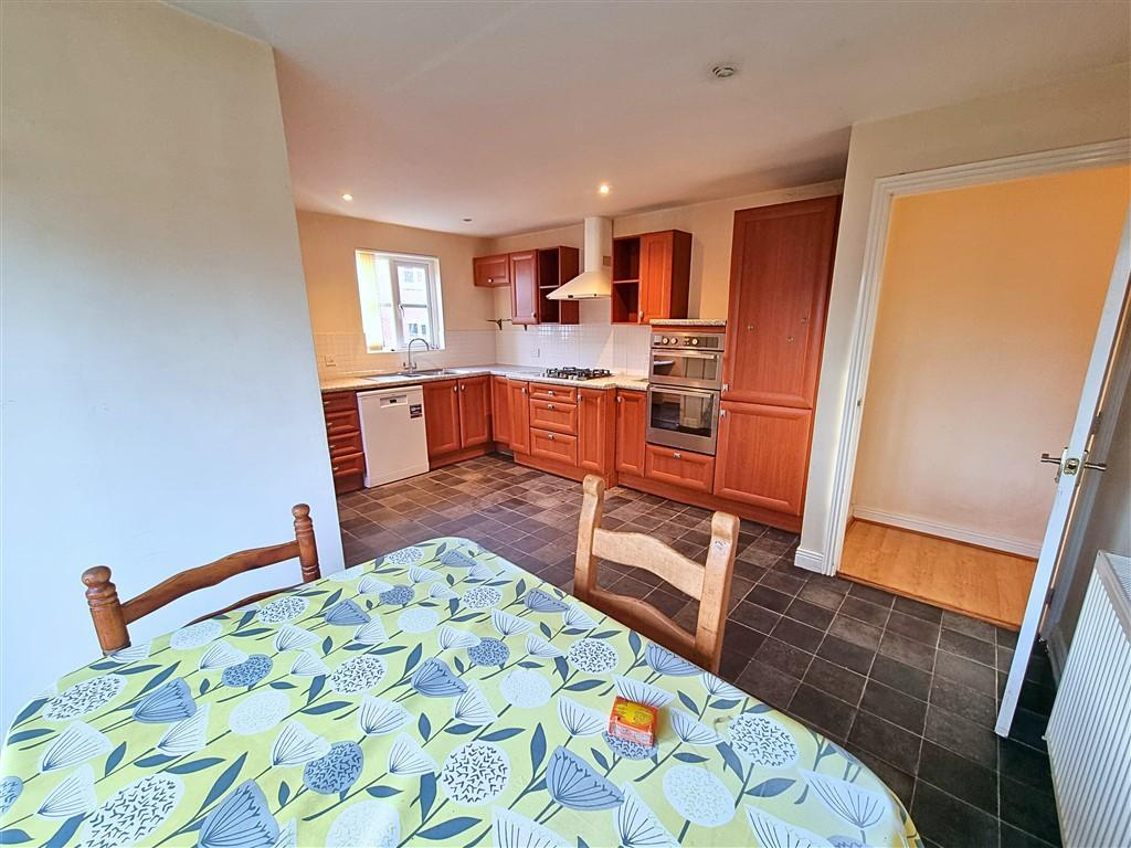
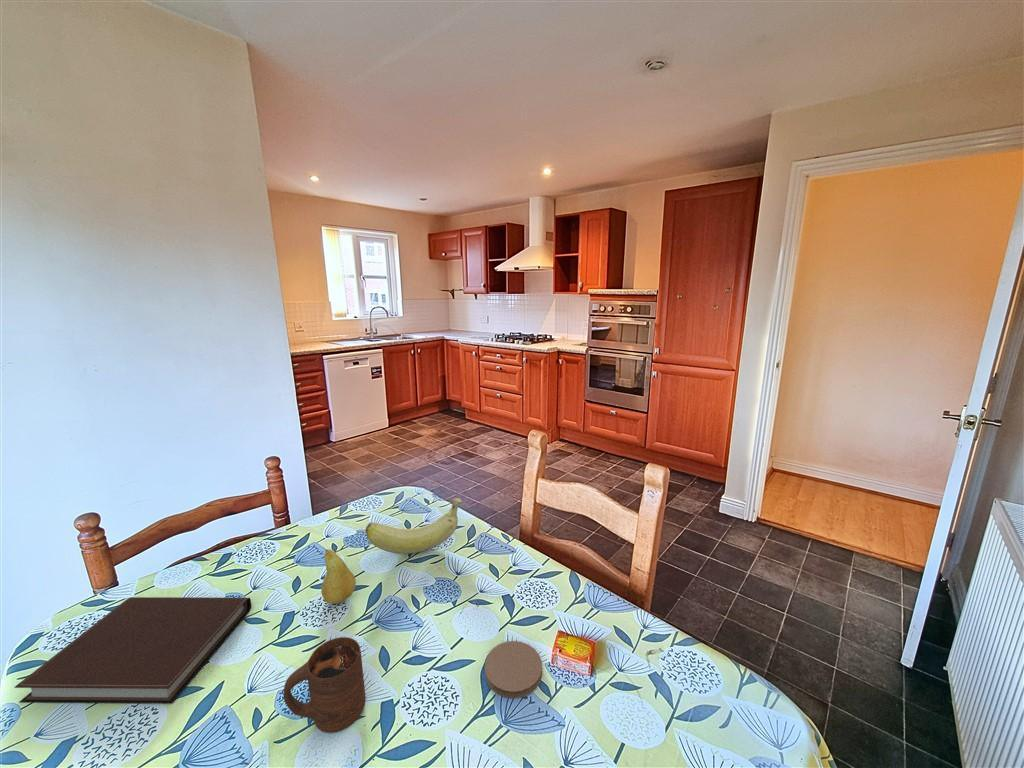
+ coaster [484,640,543,699]
+ cup [283,636,366,734]
+ banana [365,497,463,555]
+ fruit [320,548,357,605]
+ notebook [13,596,253,705]
